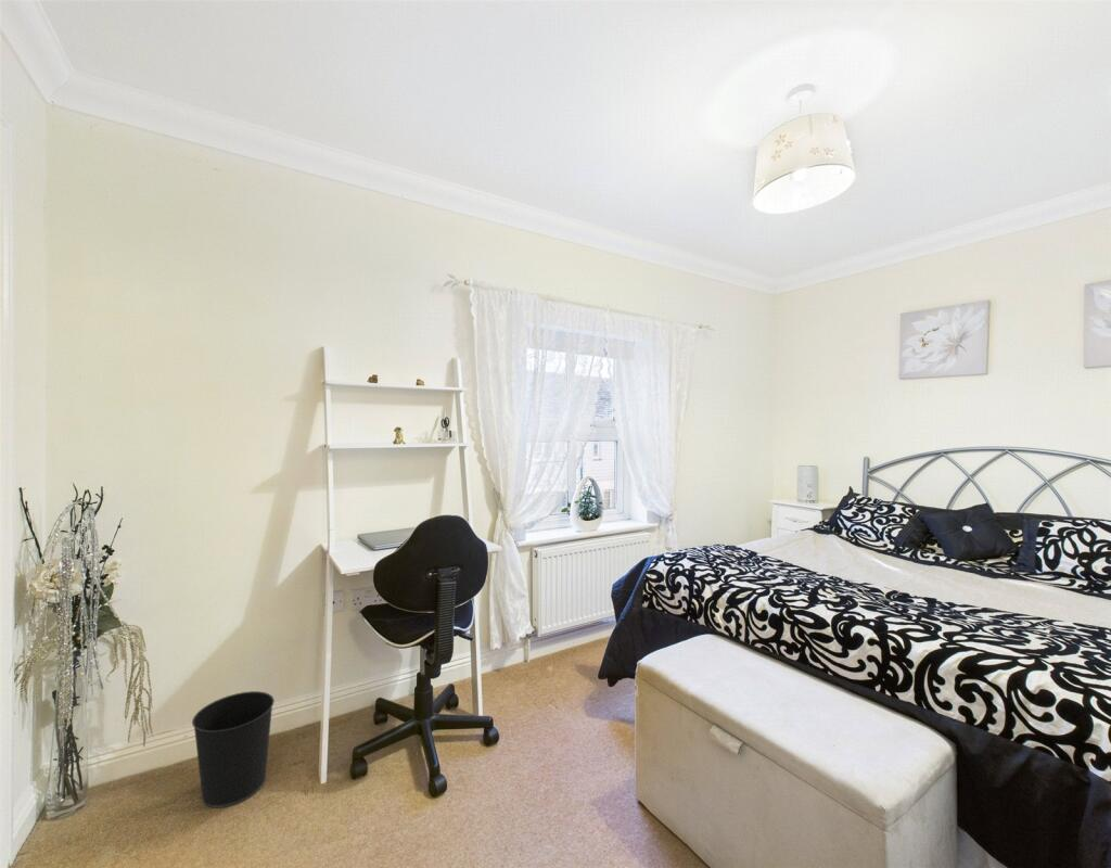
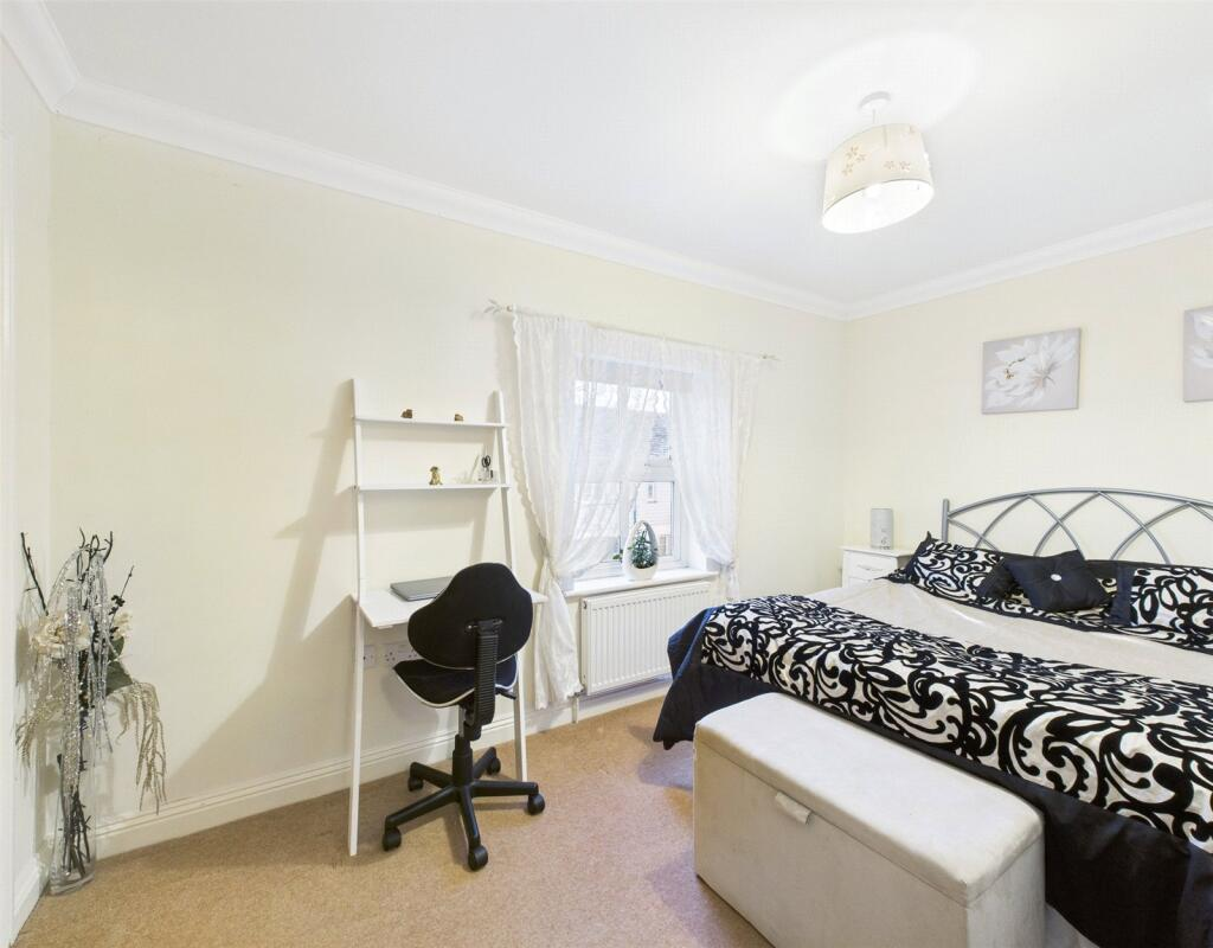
- wastebasket [191,690,276,809]
